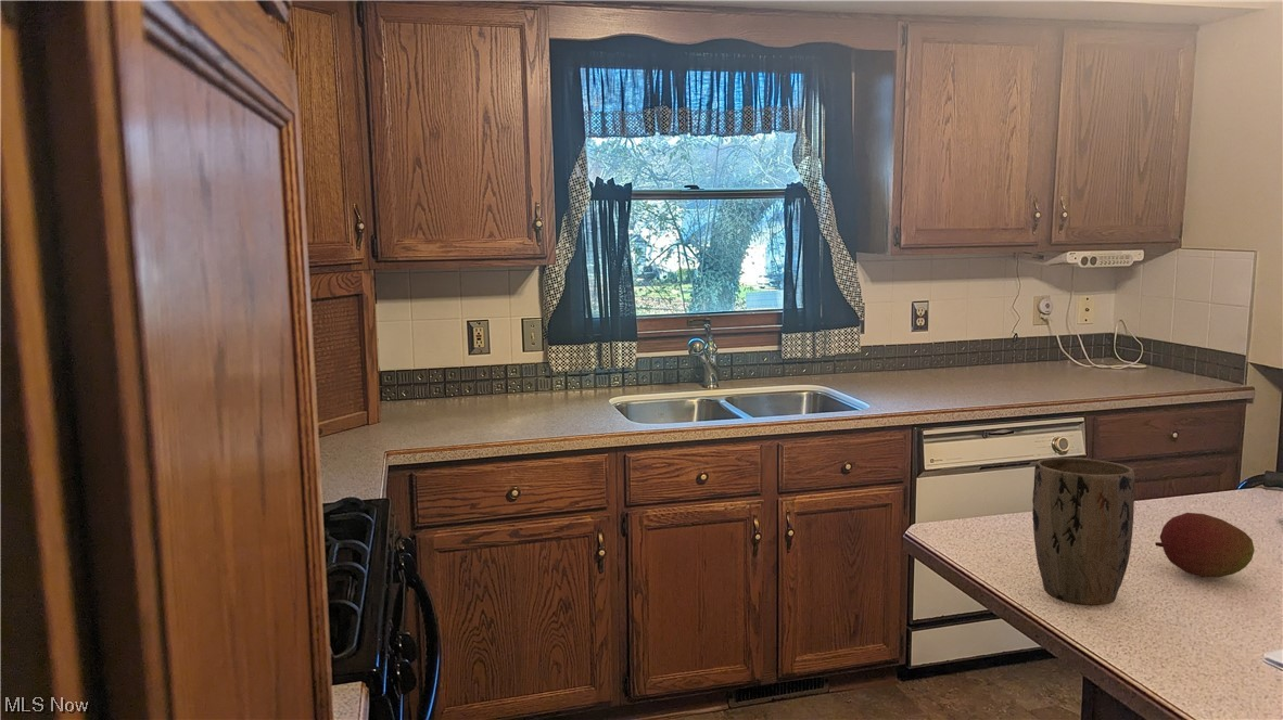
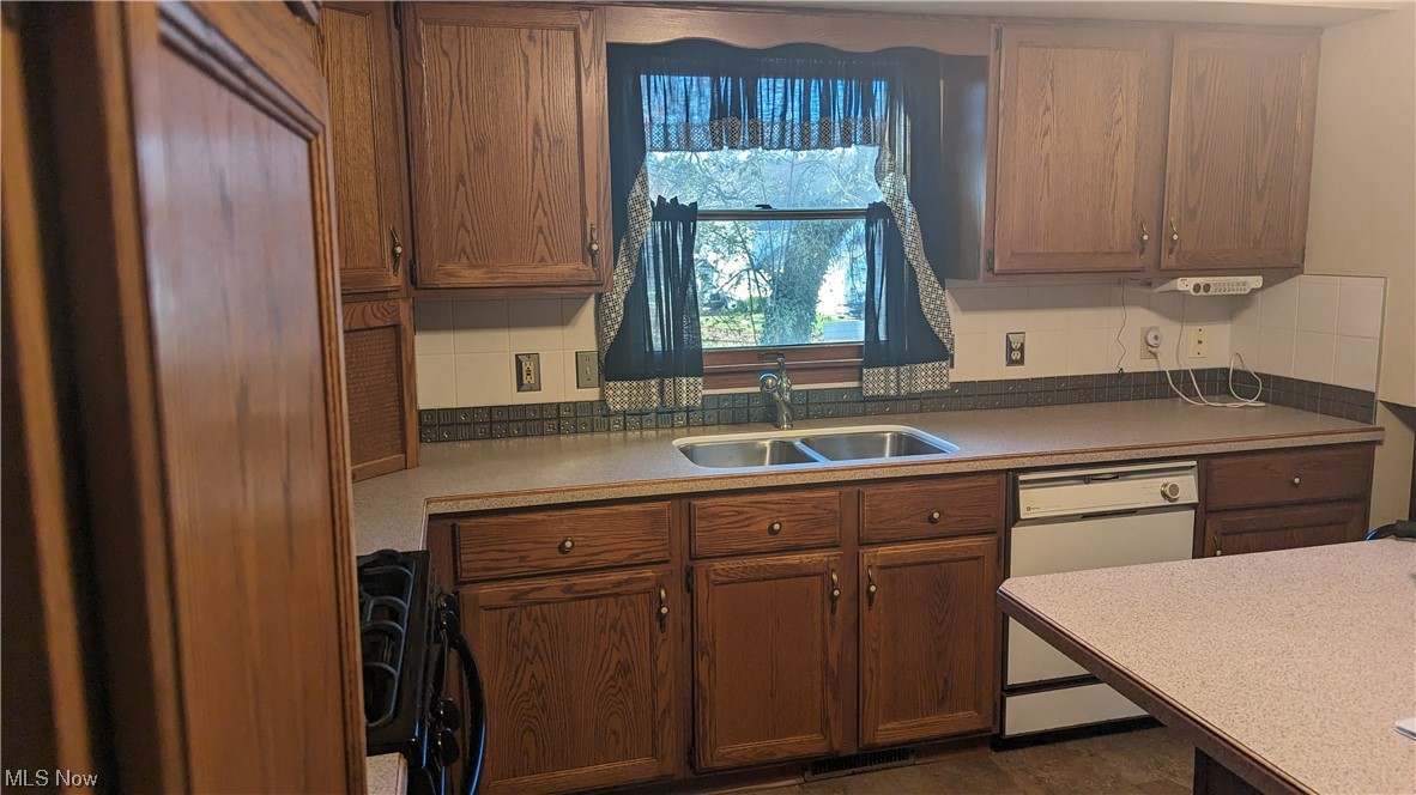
- plant pot [1031,457,1135,607]
- fruit [1154,512,1256,579]
